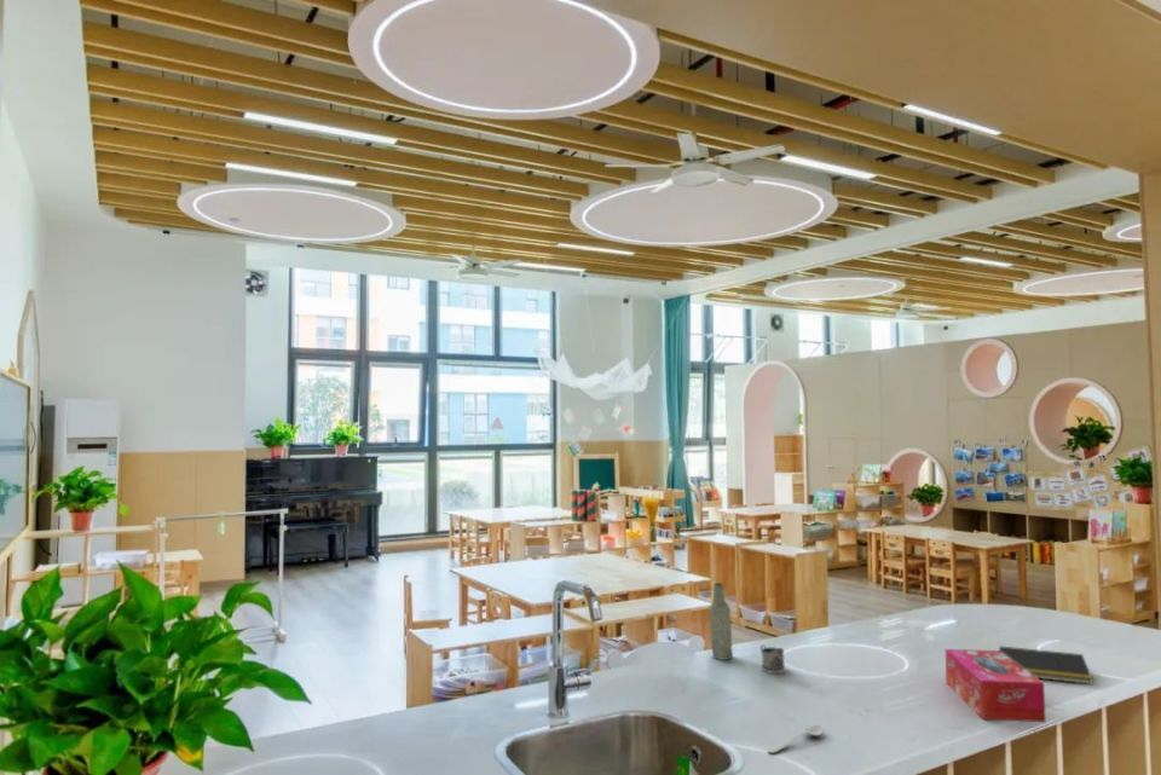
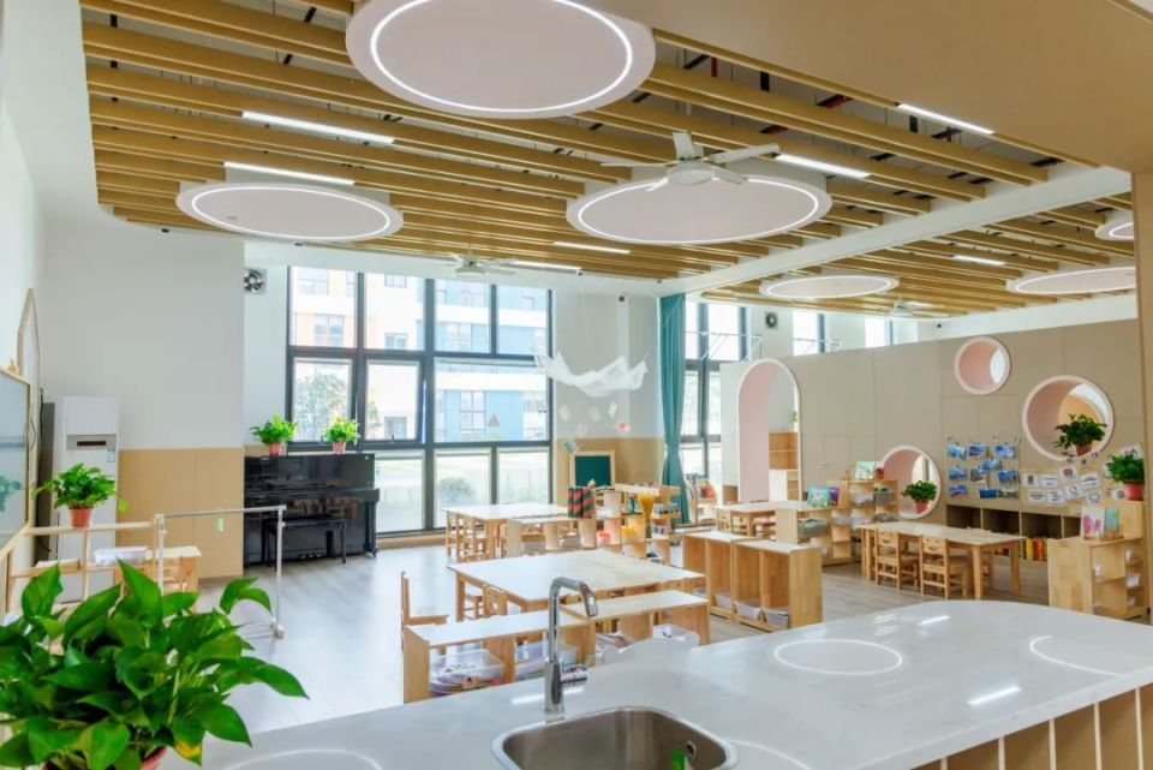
- tissue box [945,648,1046,723]
- tea glass holder [759,643,787,675]
- bottle [709,582,734,661]
- notepad [998,644,1094,686]
- spoon [767,724,825,754]
